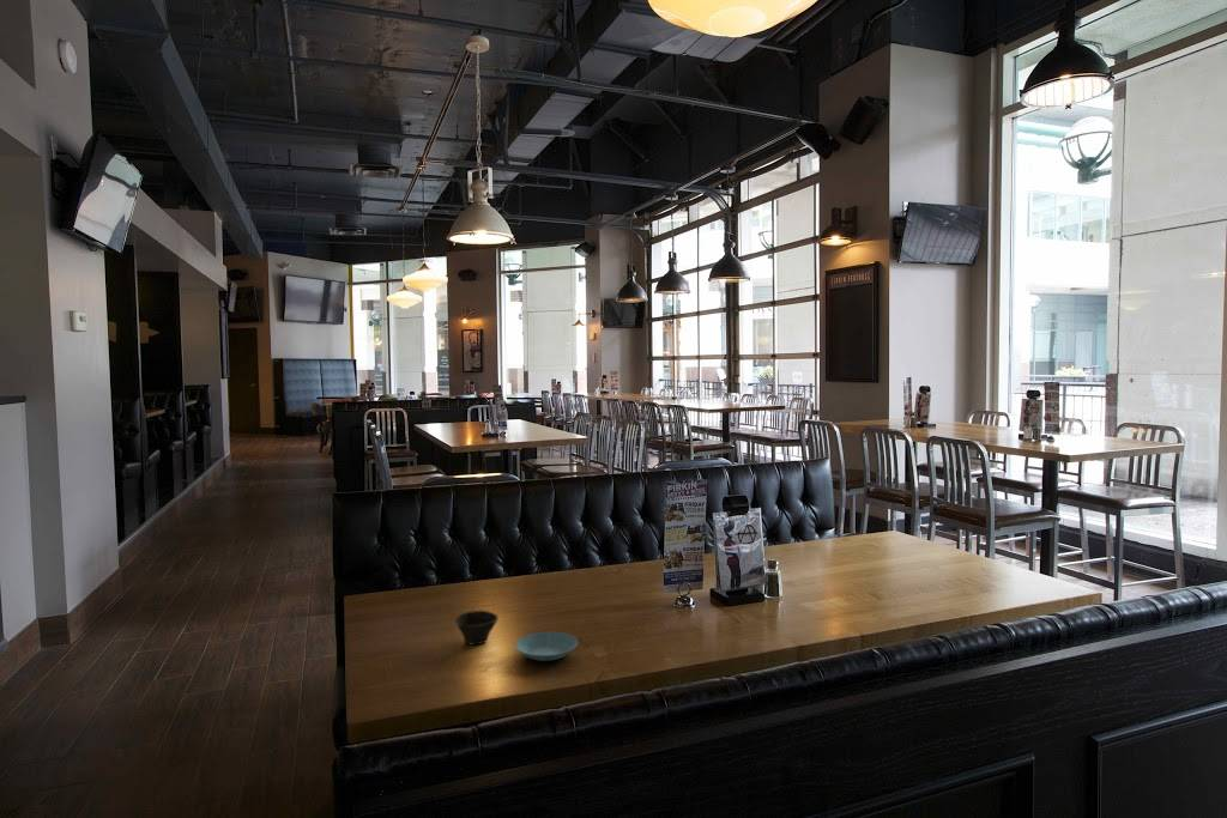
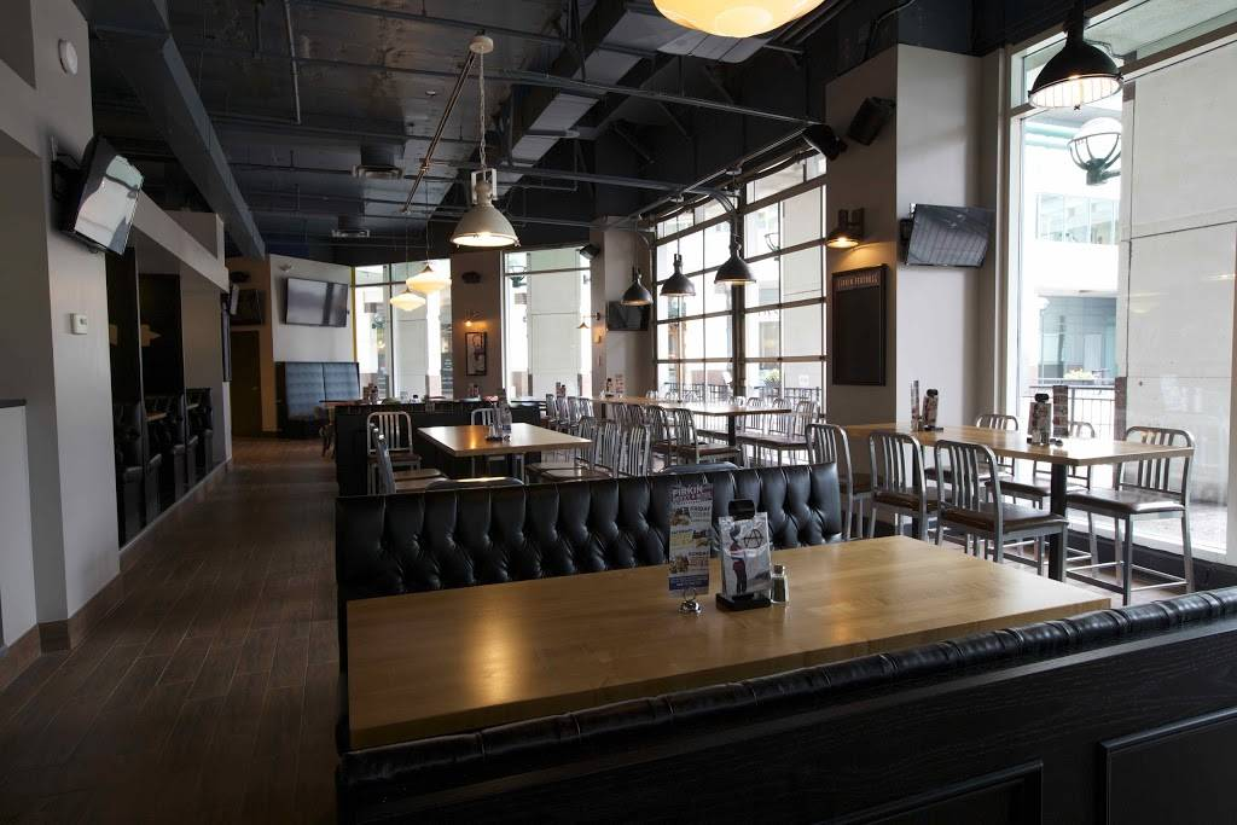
- cup [454,610,500,646]
- saucer [514,631,579,662]
